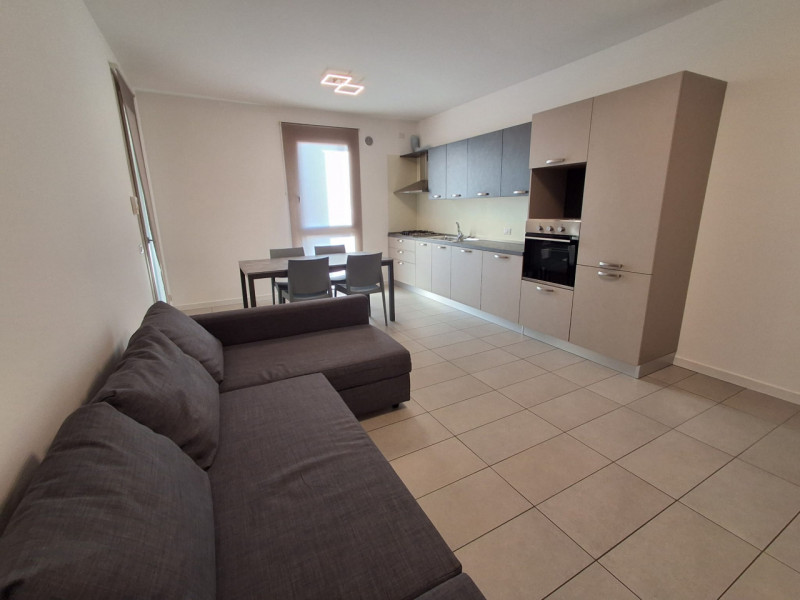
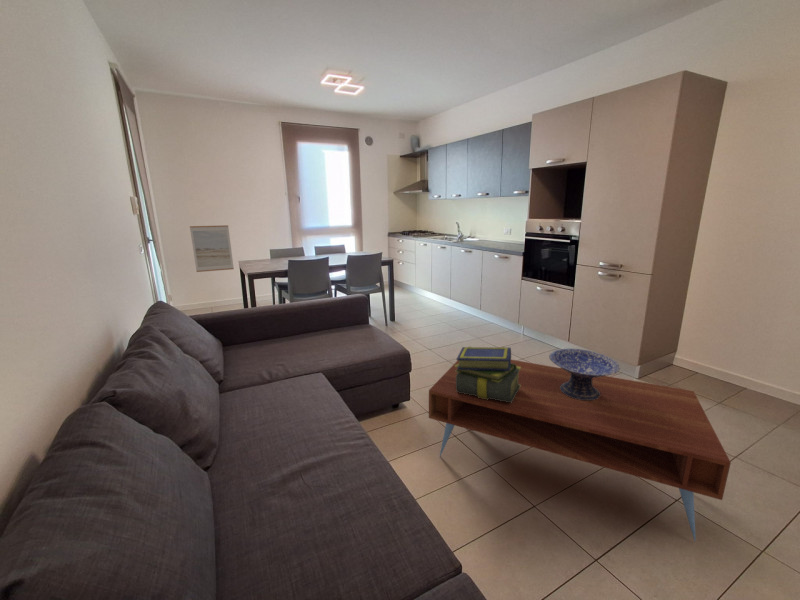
+ wall art [189,224,235,273]
+ coffee table [428,359,732,543]
+ decorative bowl [548,348,621,400]
+ stack of books [455,346,521,403]
